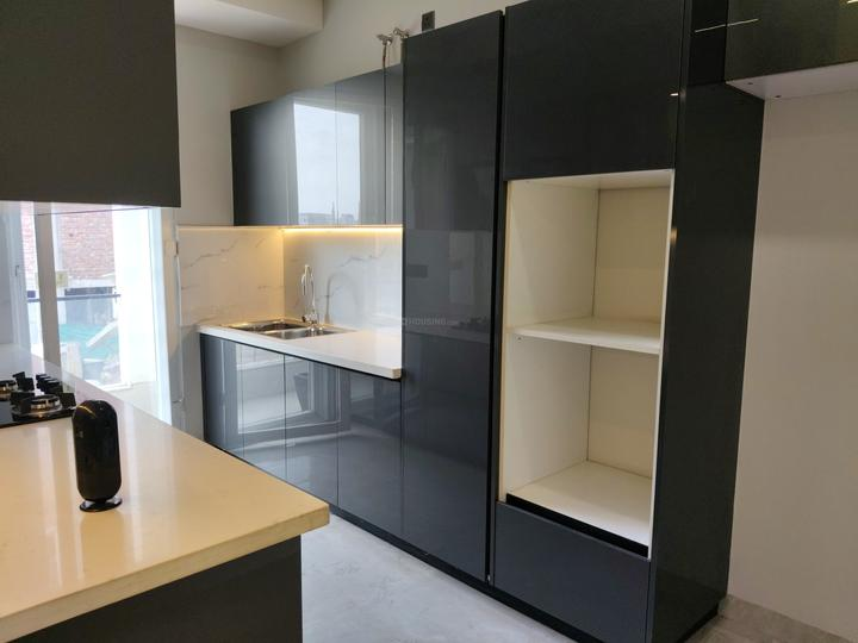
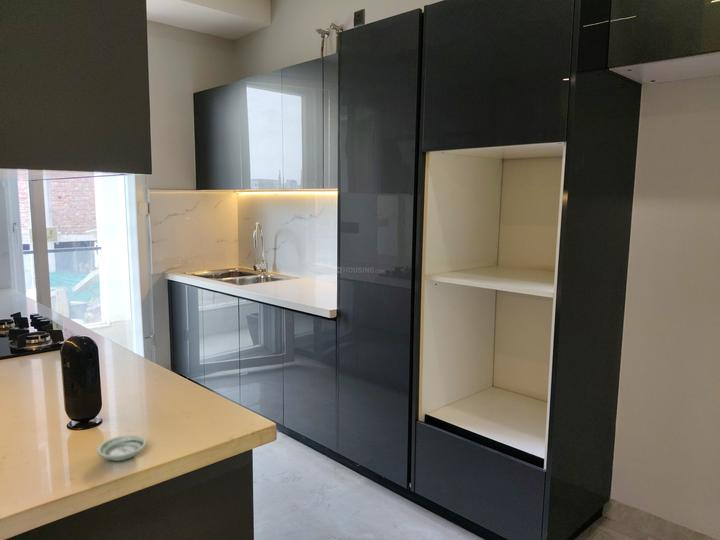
+ saucer [96,434,147,462]
